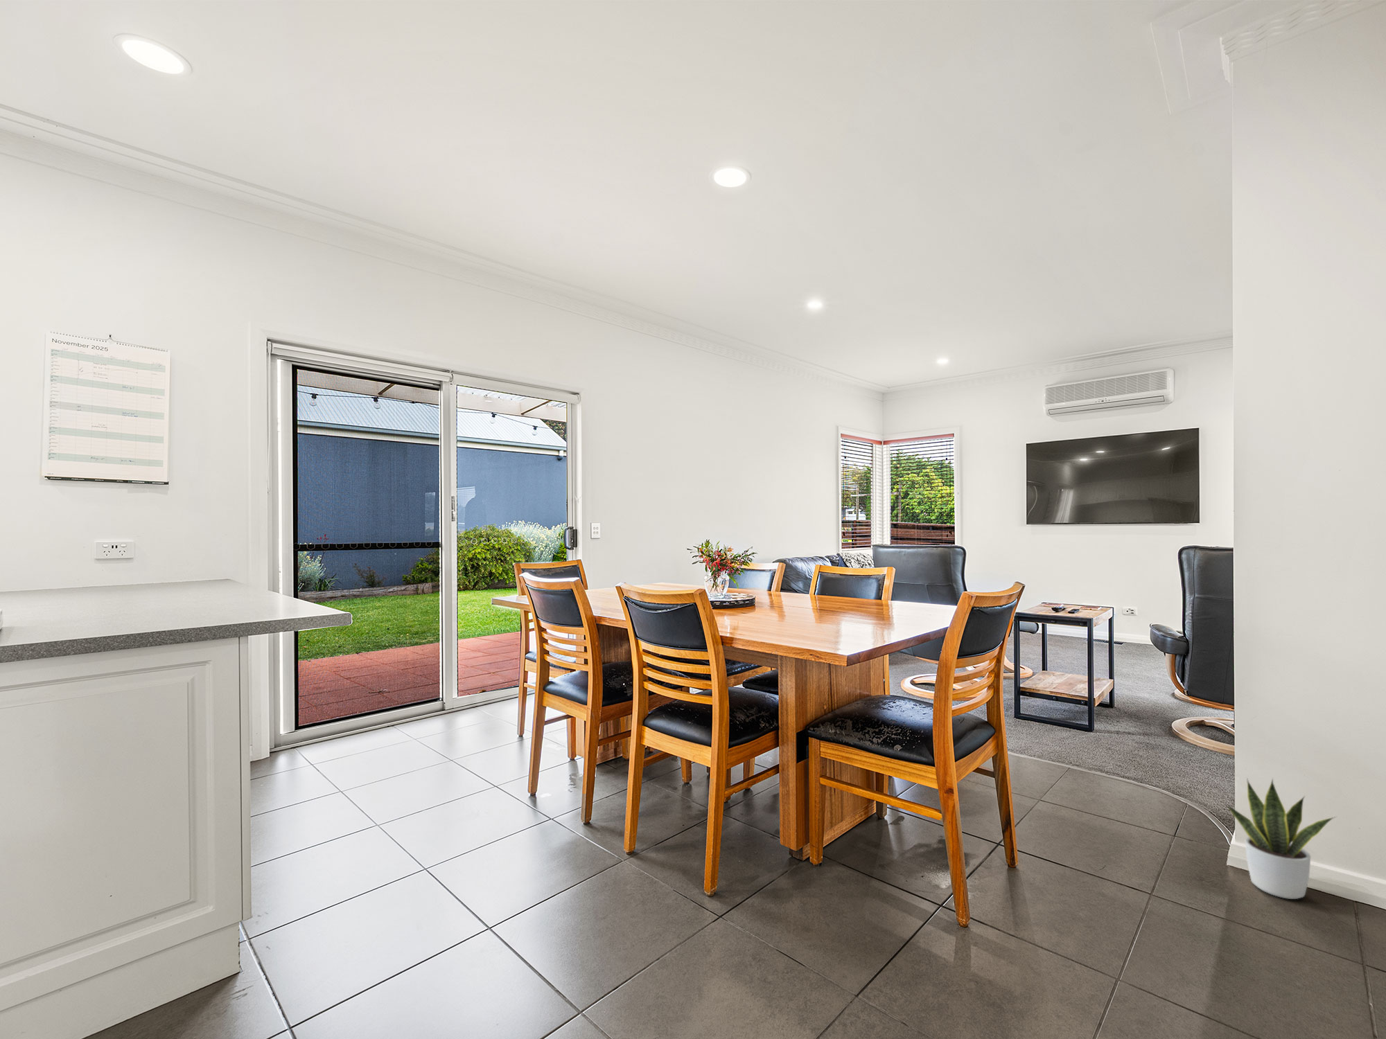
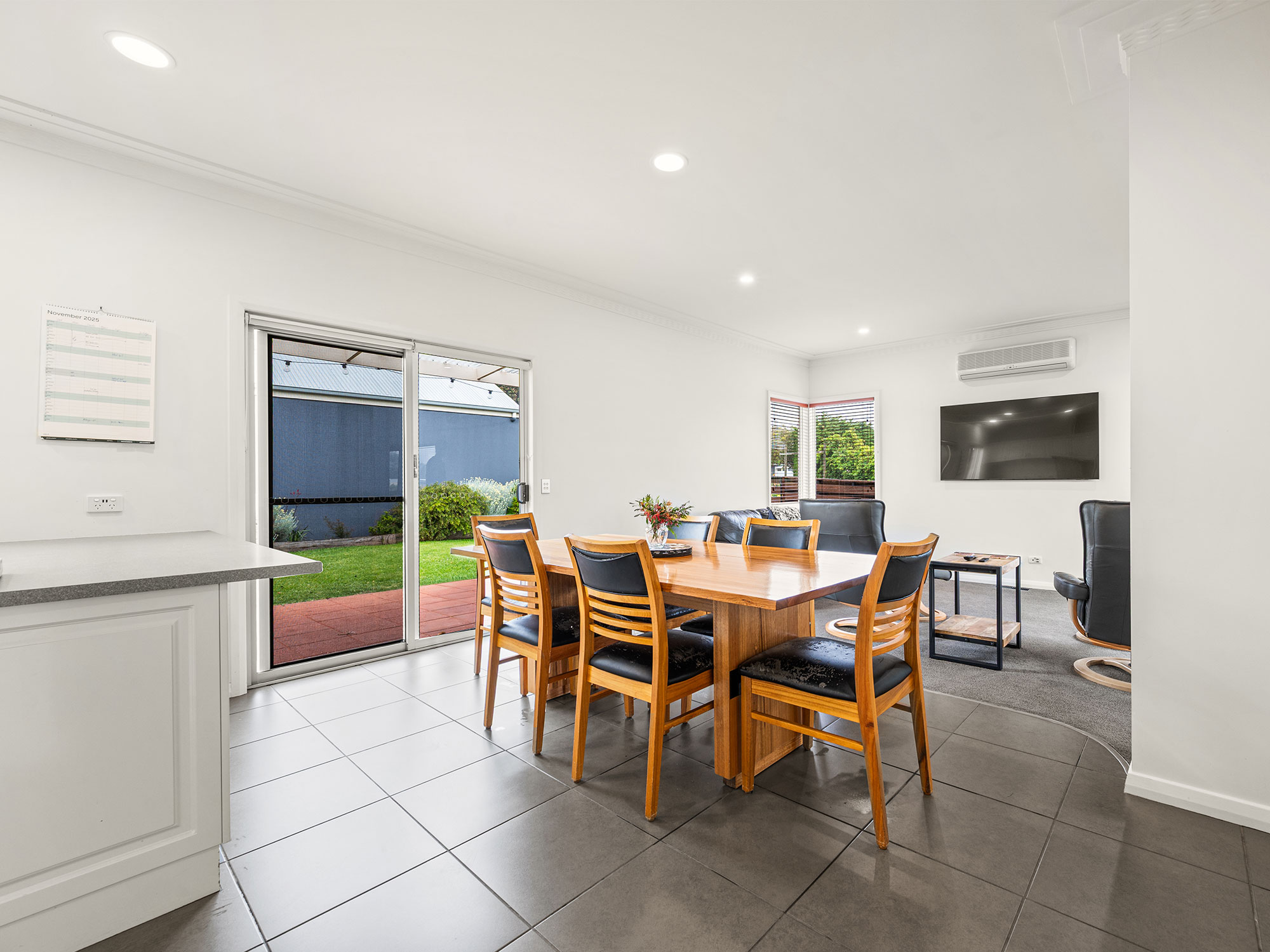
- potted plant [1226,776,1337,899]
